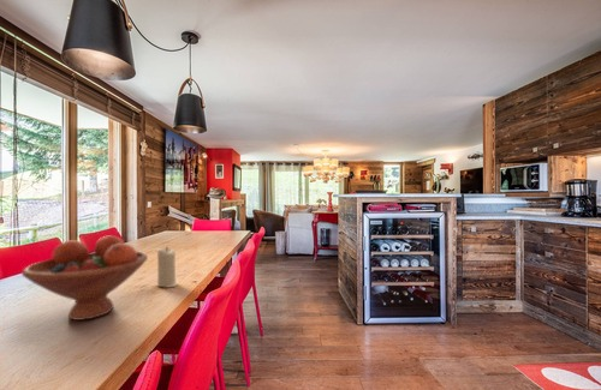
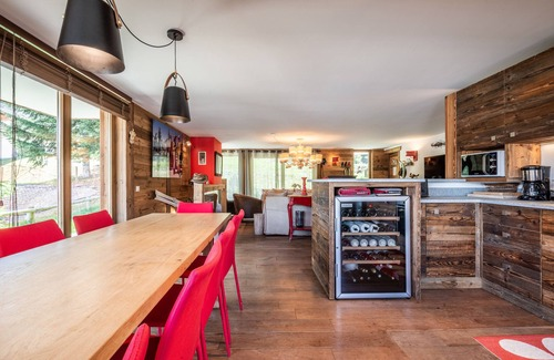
- candle [156,246,178,288]
- fruit bowl [20,234,149,322]
